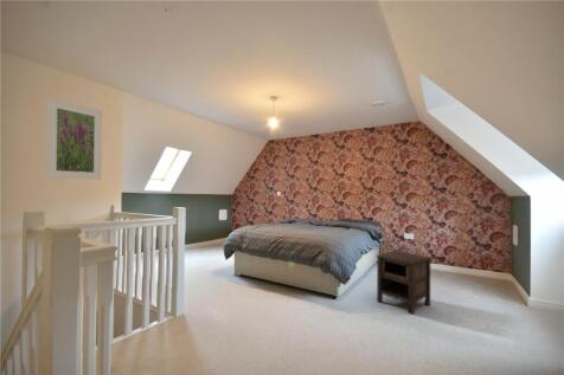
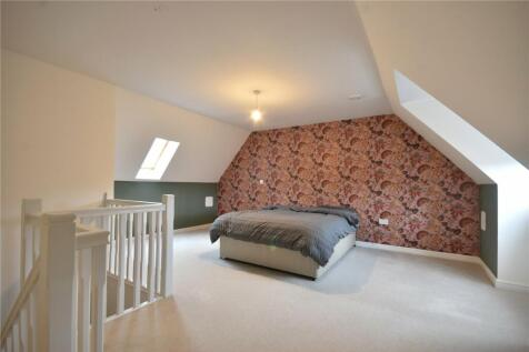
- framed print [45,97,103,181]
- nightstand [374,250,434,316]
